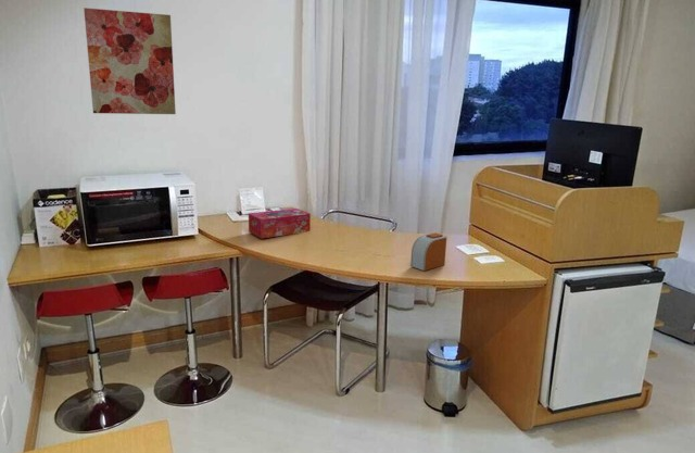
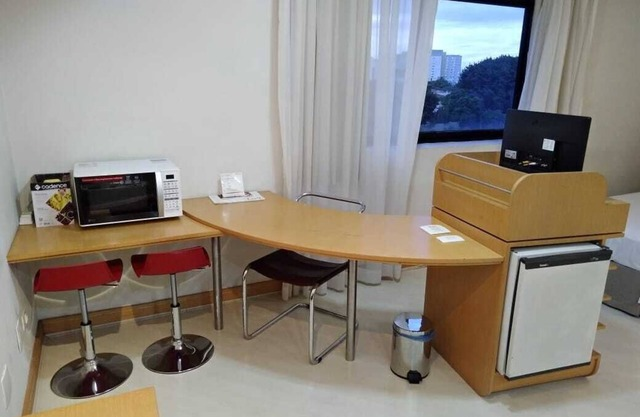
- tissue box [248,207,312,239]
- alarm clock [409,231,447,272]
- wall art [83,7,177,115]
